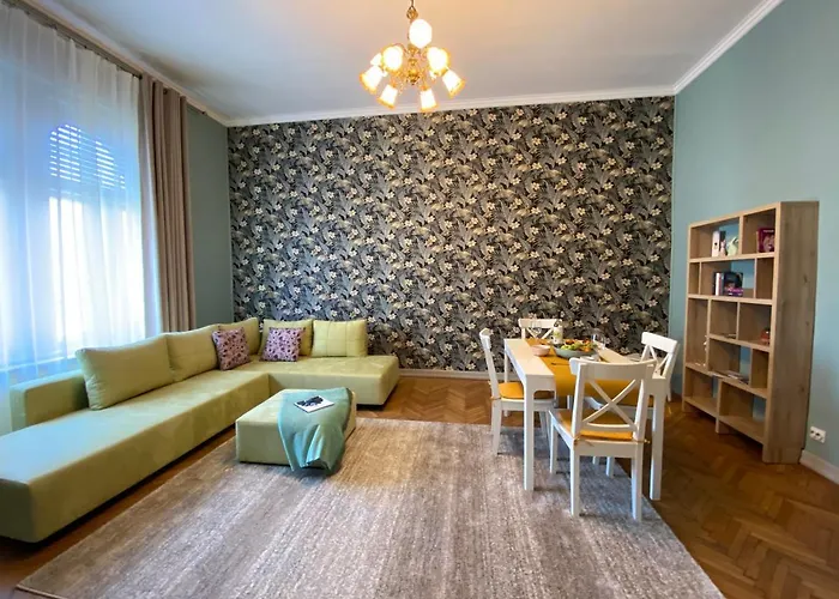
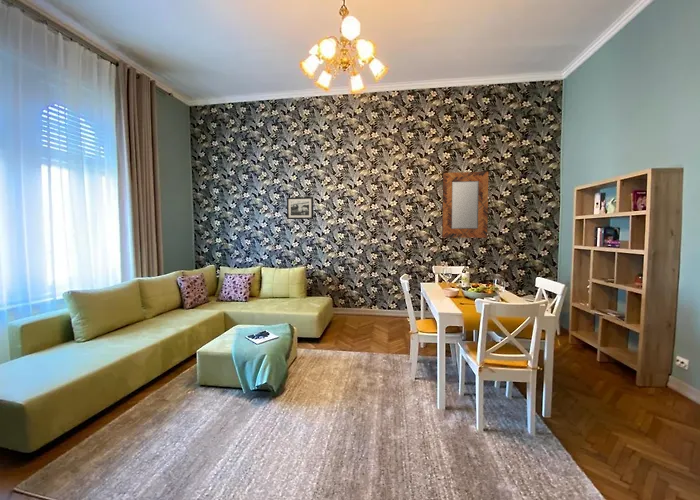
+ home mirror [441,171,489,239]
+ picture frame [286,196,314,220]
